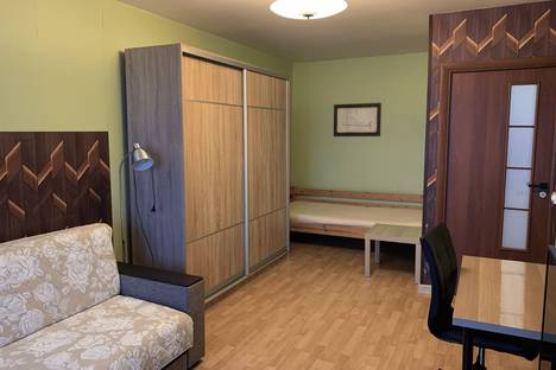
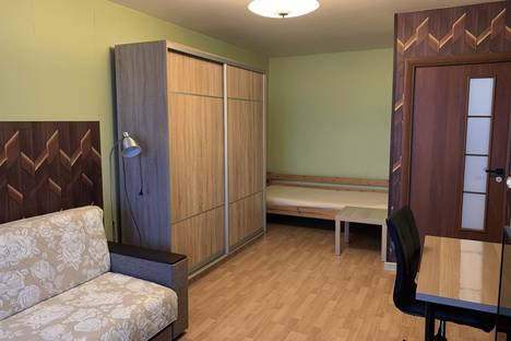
- wall art [333,102,383,138]
